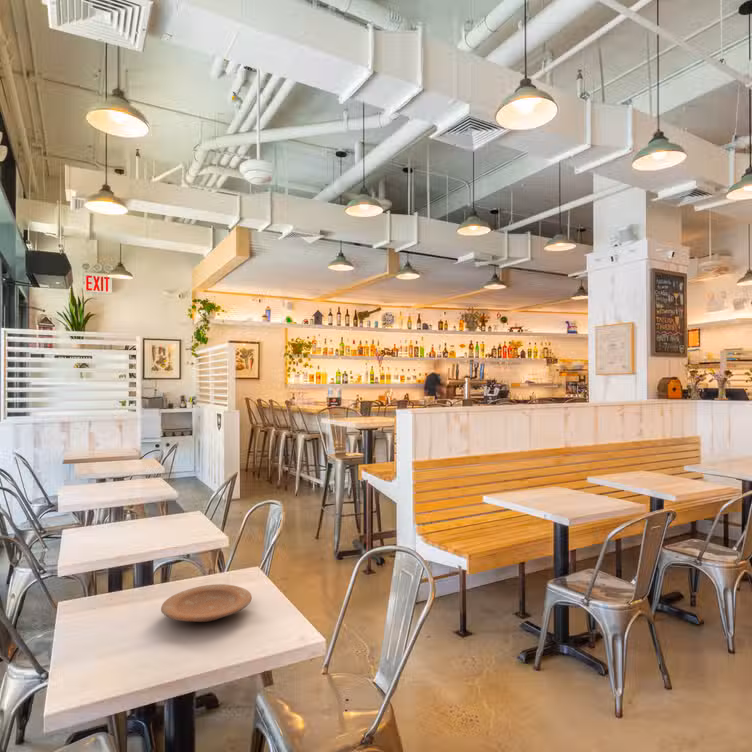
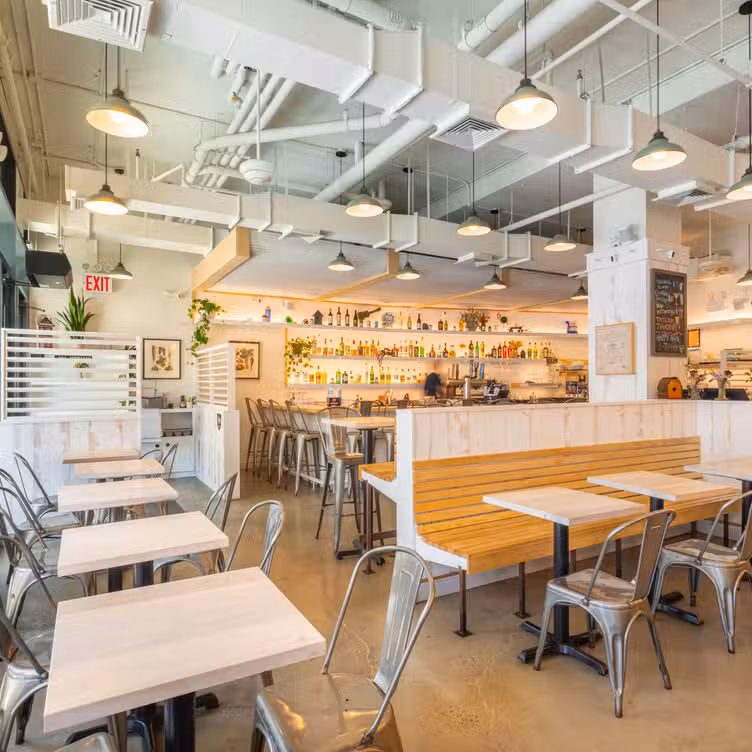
- plate [160,583,253,623]
